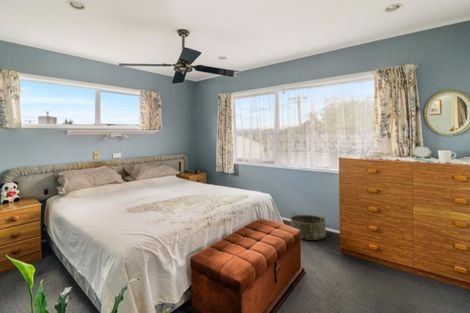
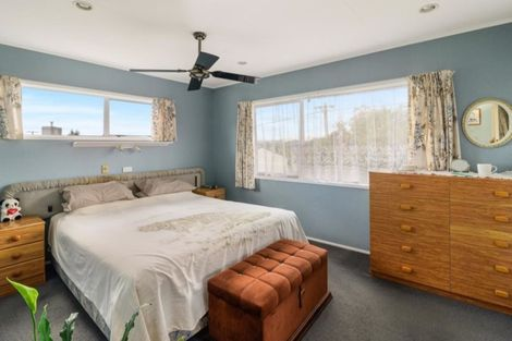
- basket [290,211,327,241]
